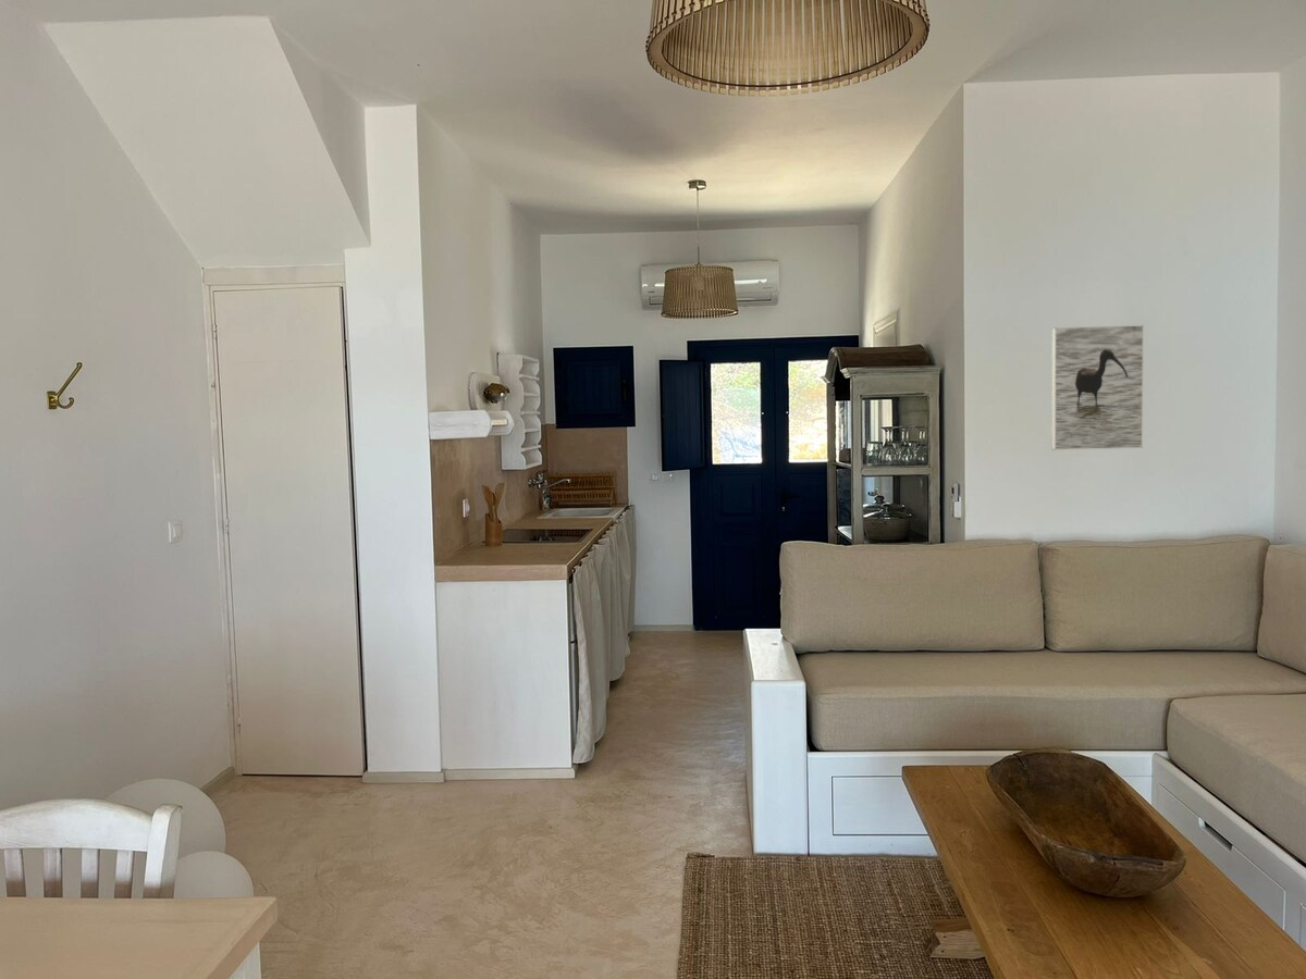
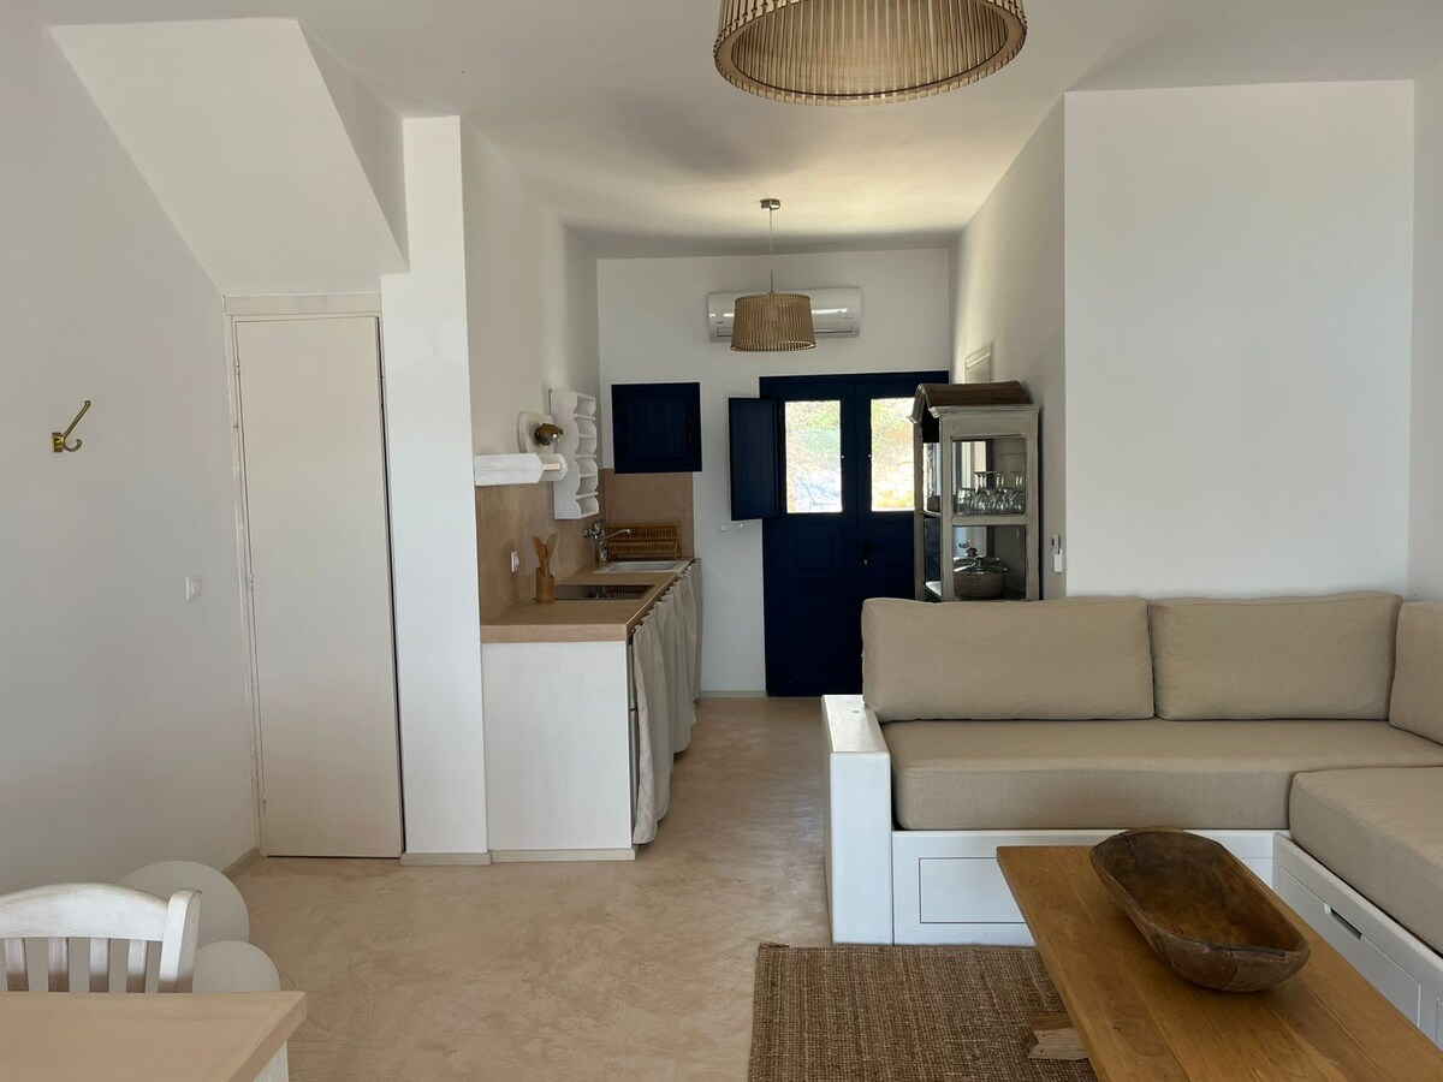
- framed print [1051,324,1145,451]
